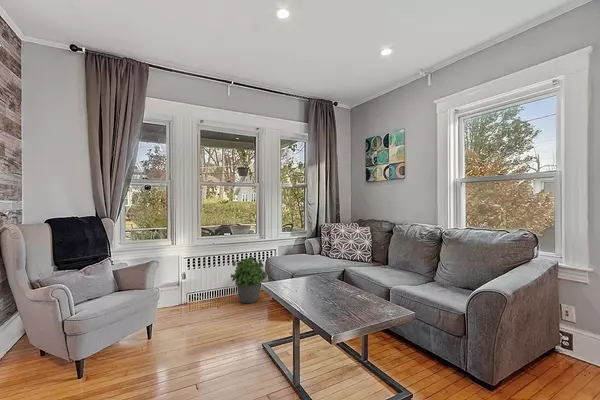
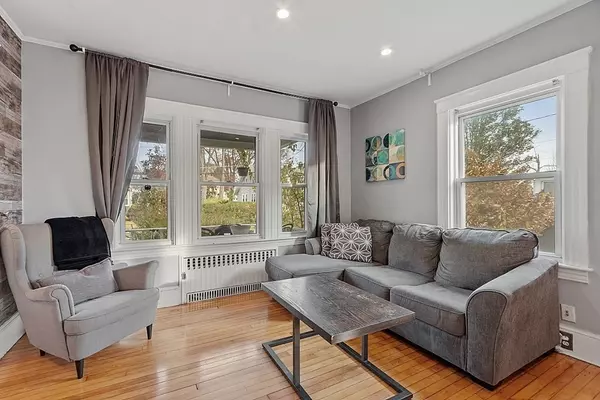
- potted plant [230,256,269,304]
